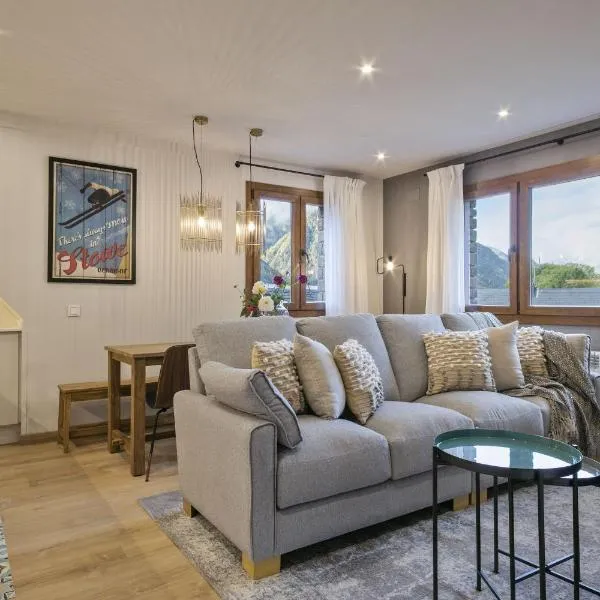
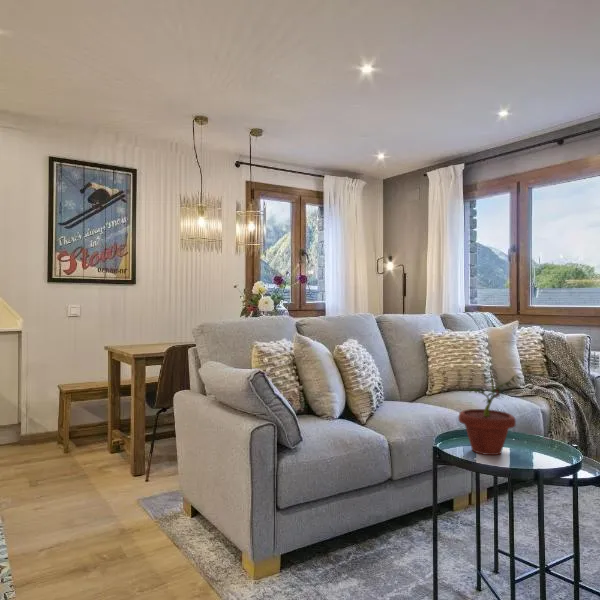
+ potted plant [457,364,522,456]
